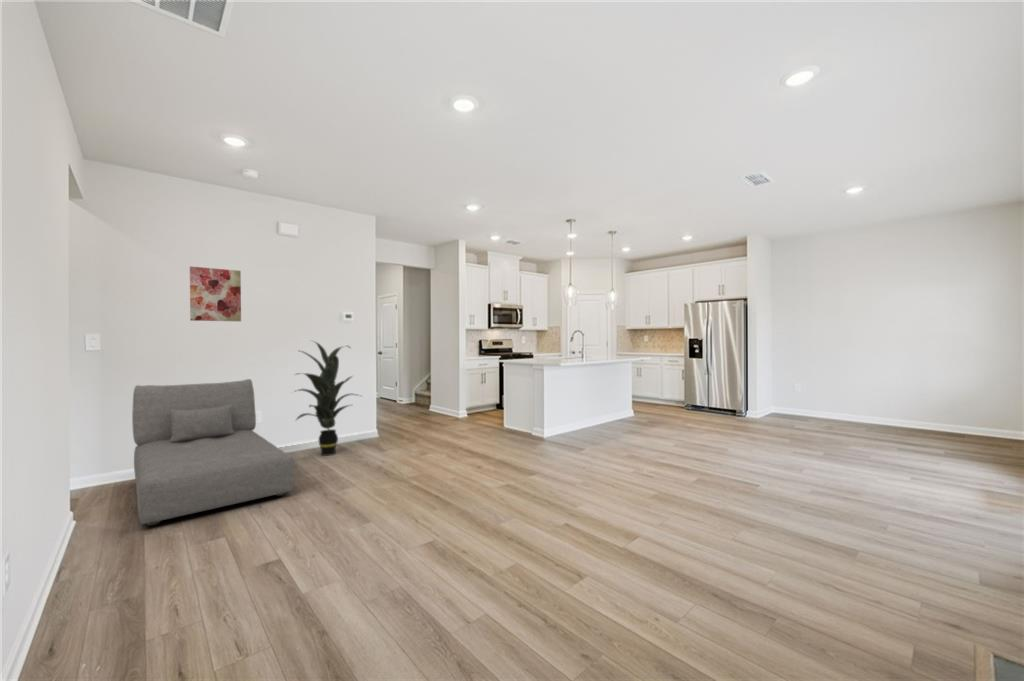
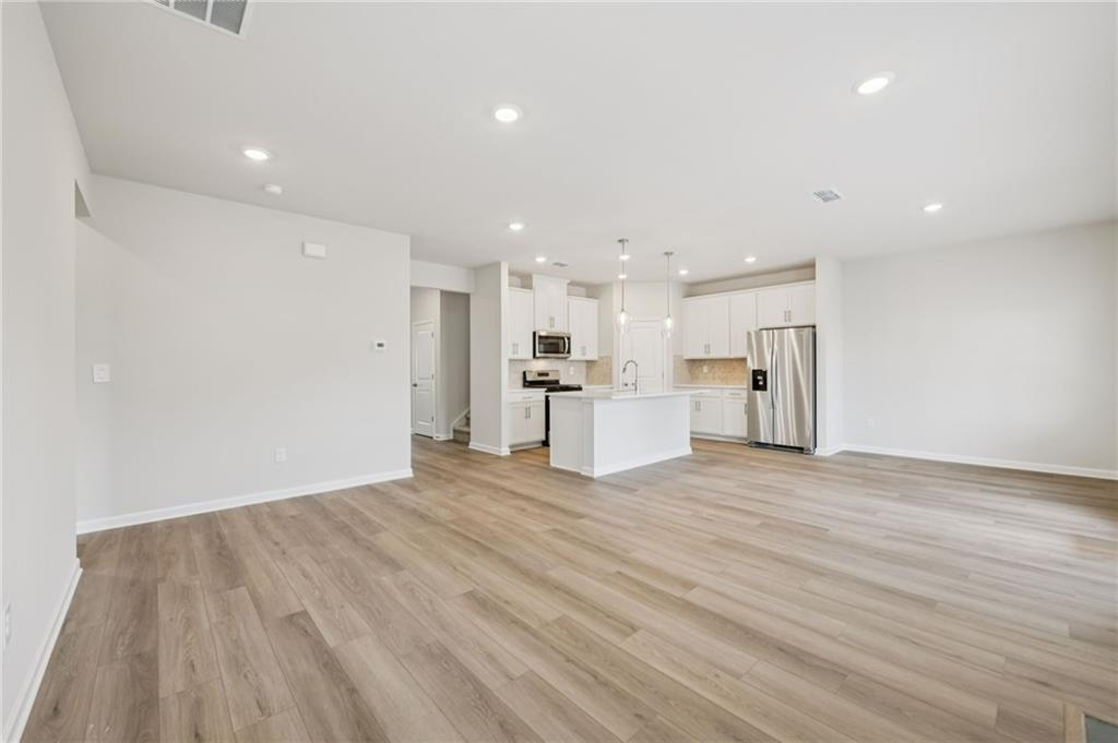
- wall art [189,265,242,322]
- sofa [131,378,295,527]
- indoor plant [291,339,364,457]
